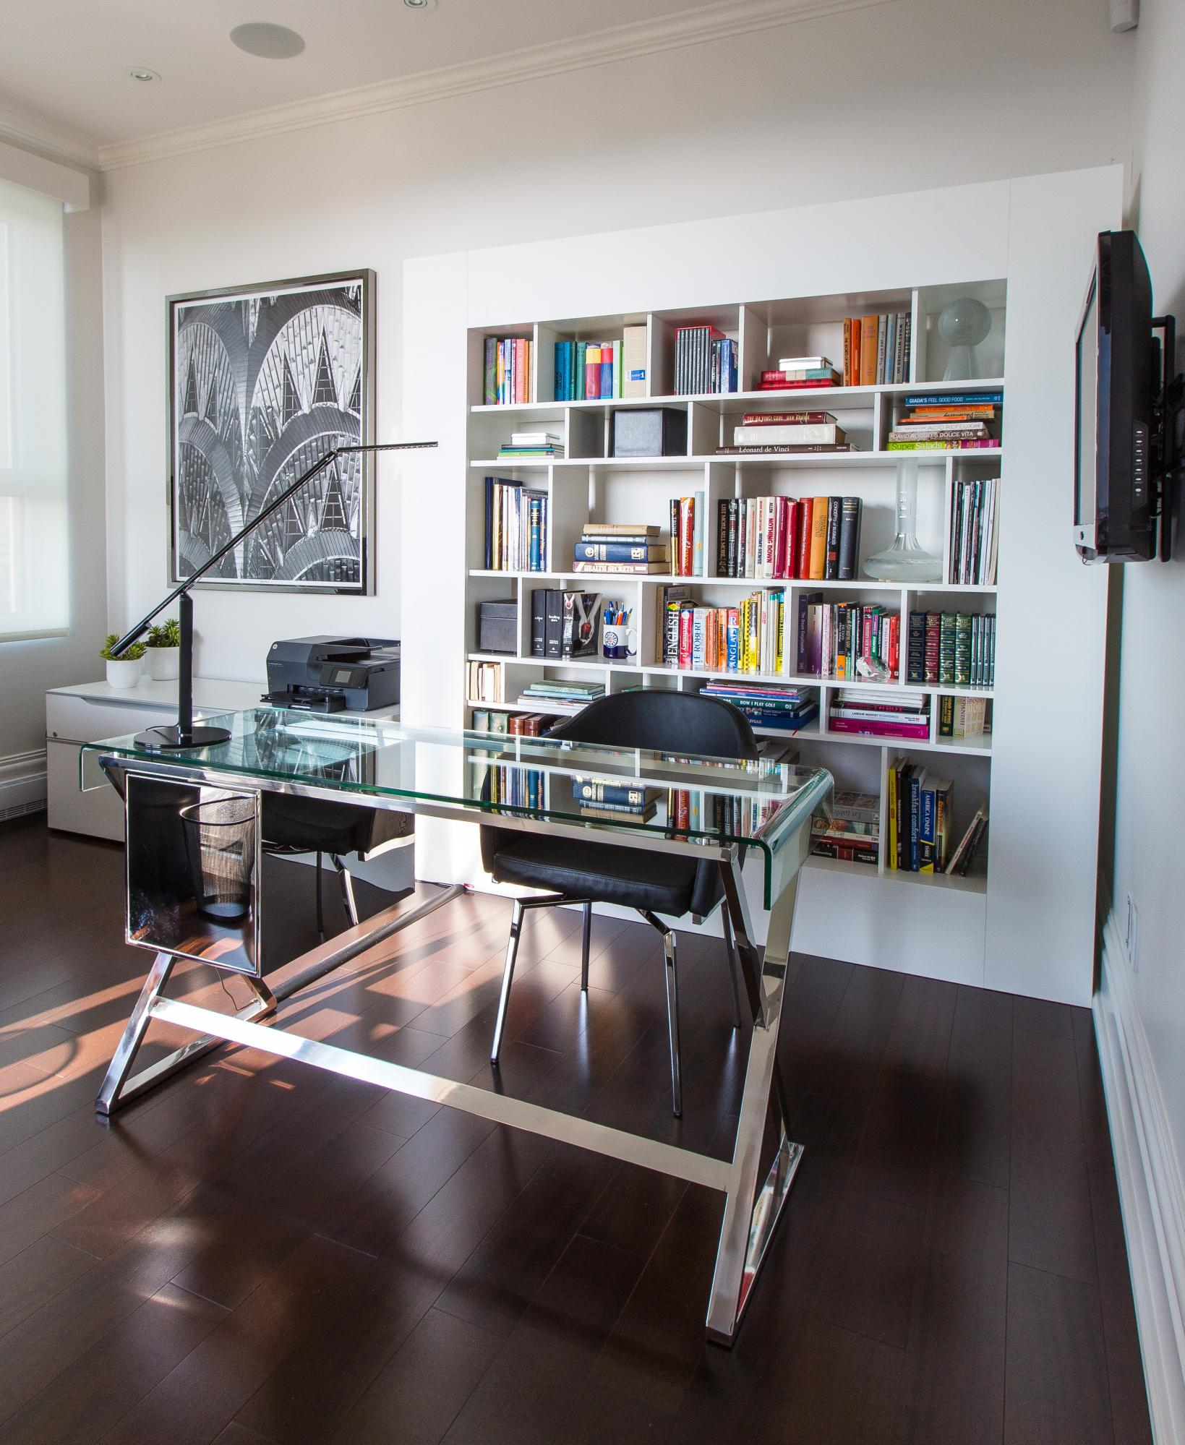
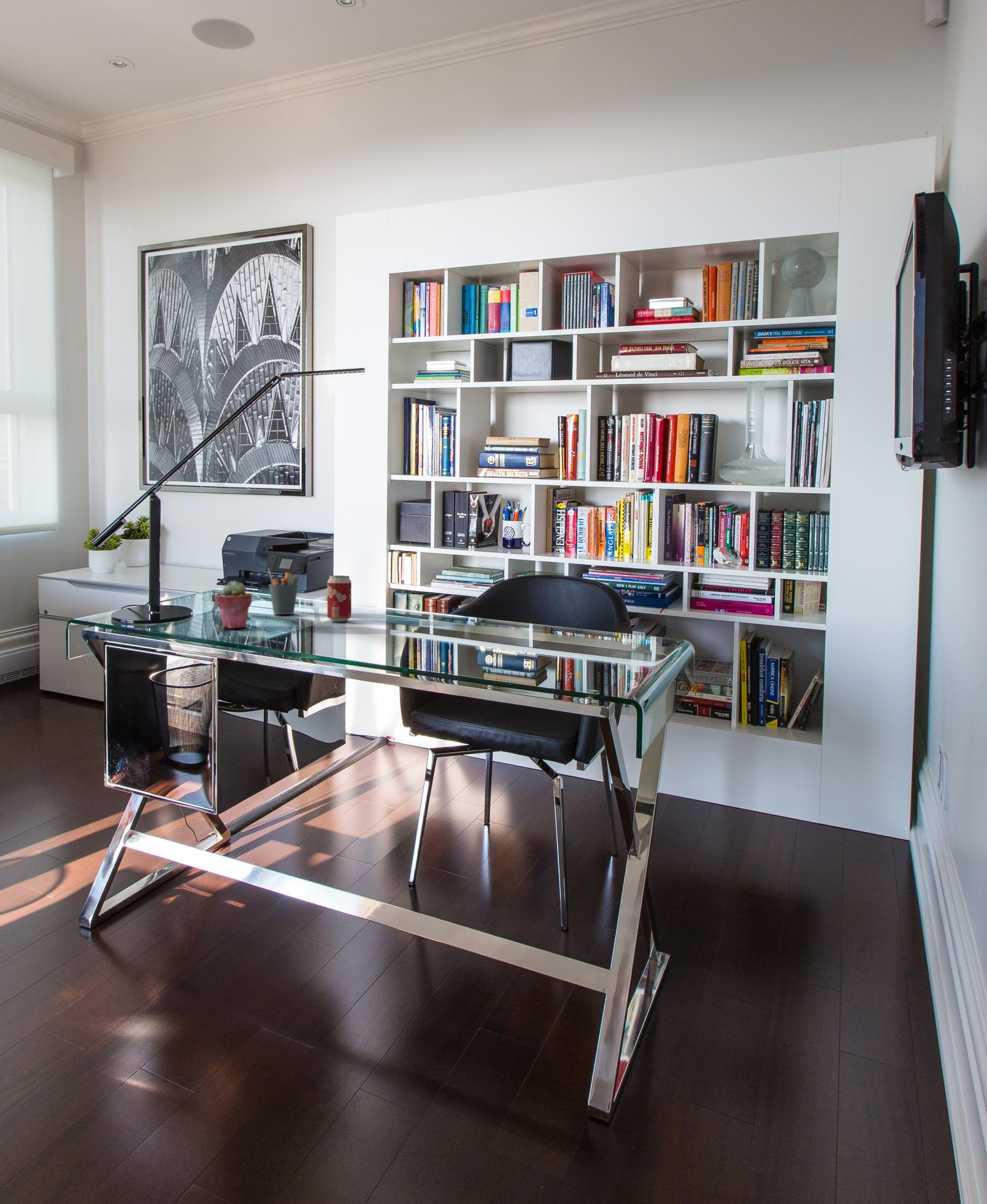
+ pen holder [267,568,300,615]
+ beverage can [327,575,352,622]
+ potted succulent [214,580,252,629]
